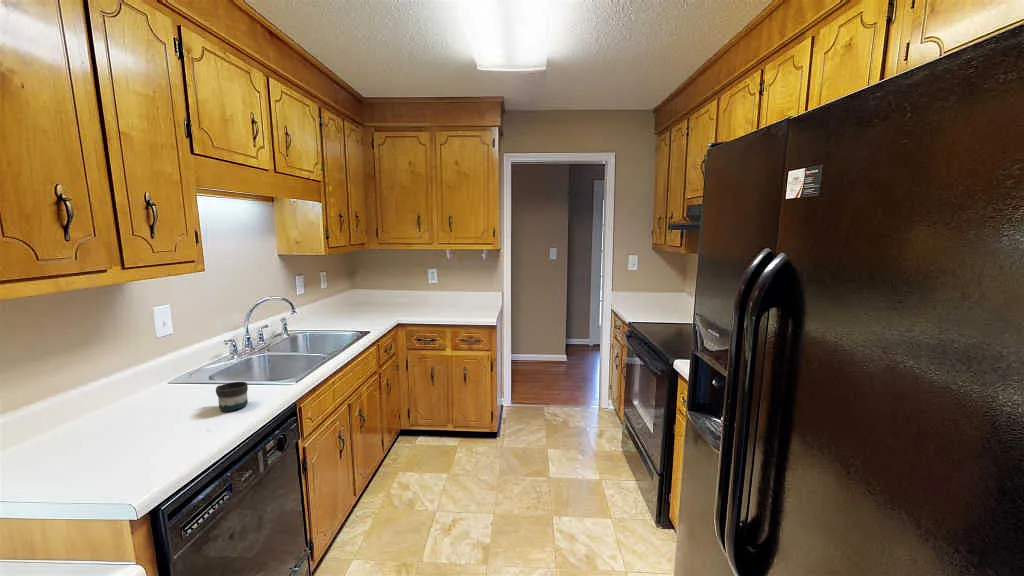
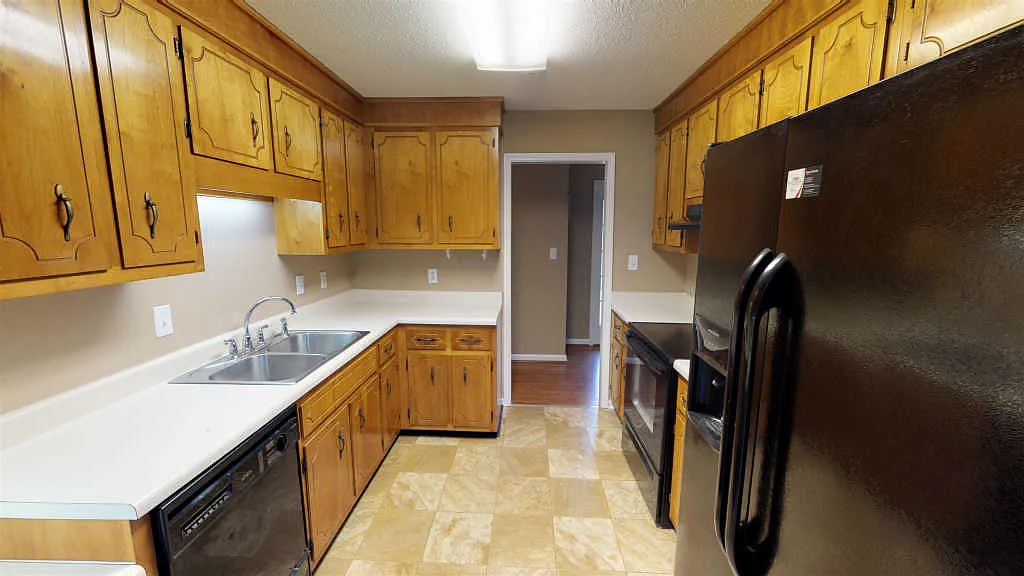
- mug [215,381,249,412]
